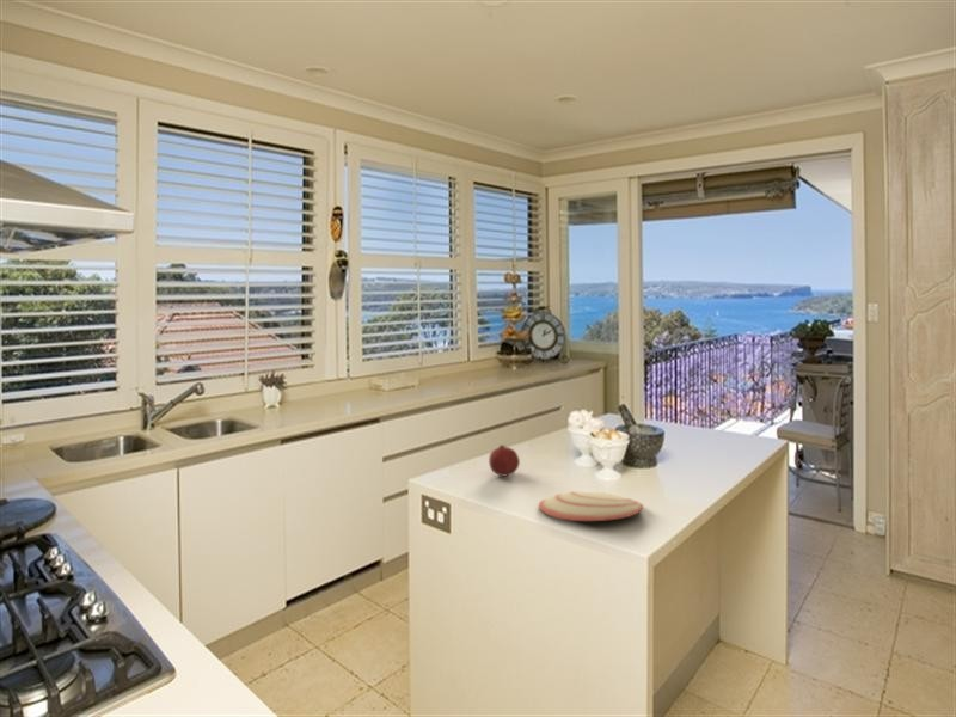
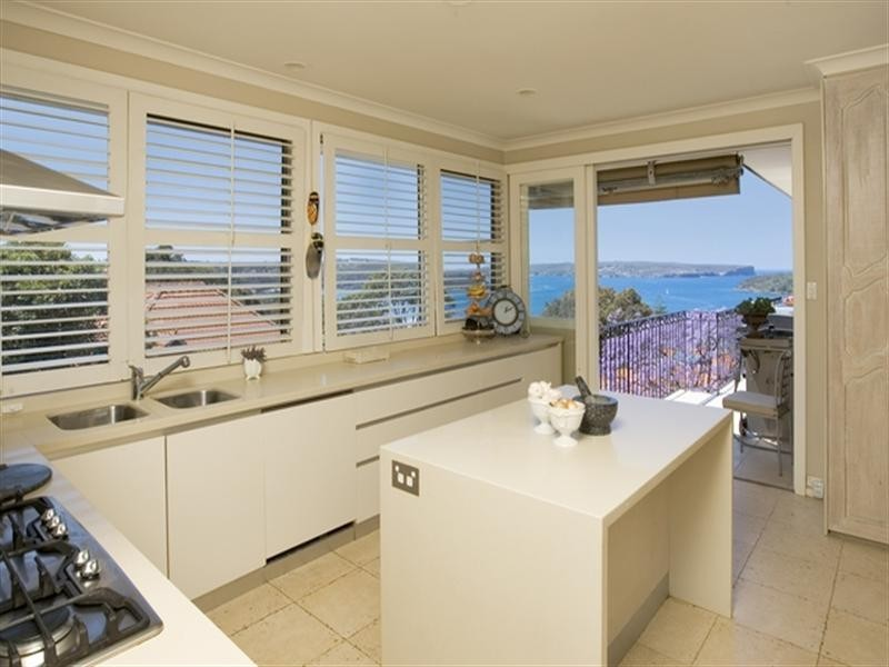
- plate [538,491,644,522]
- fruit [488,443,521,477]
